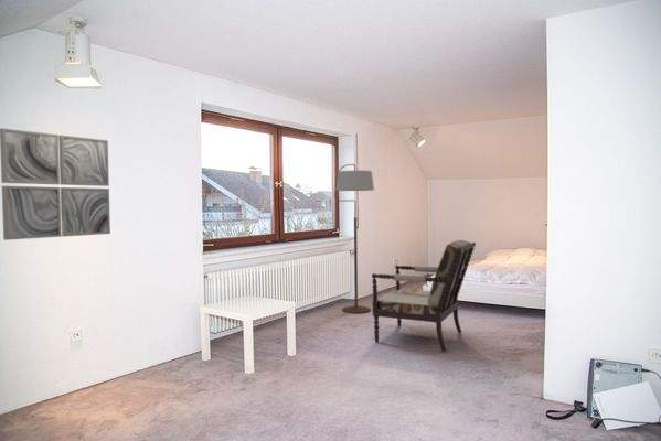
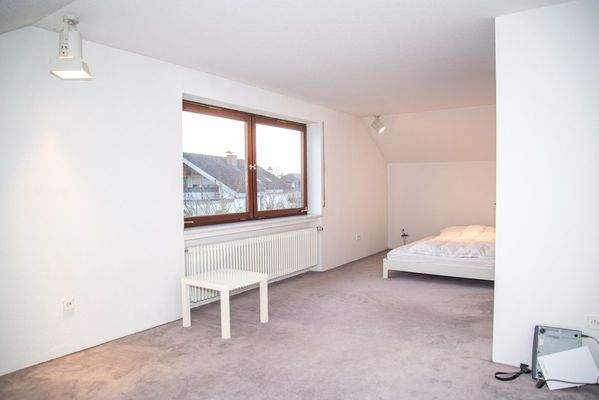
- wall art [0,127,111,241]
- floor lamp [333,163,375,314]
- armchair [371,239,477,353]
